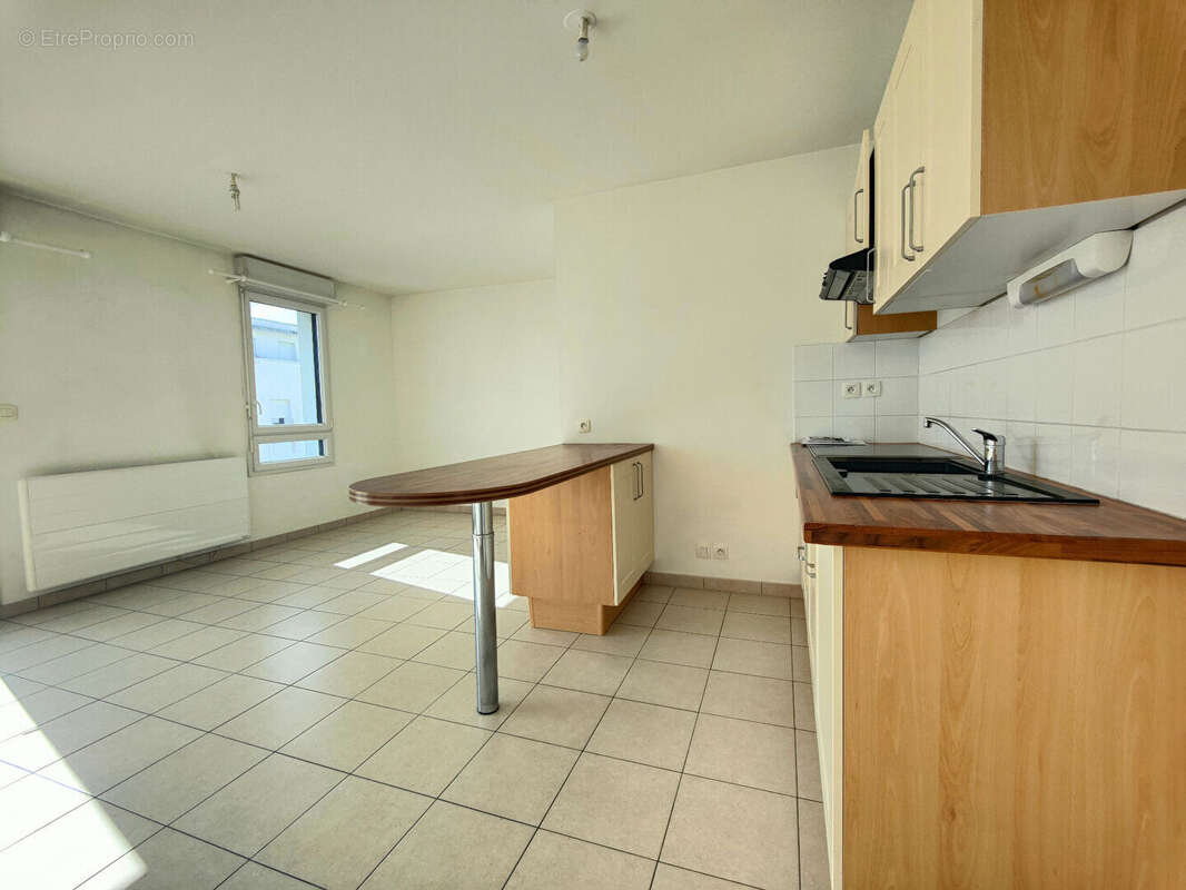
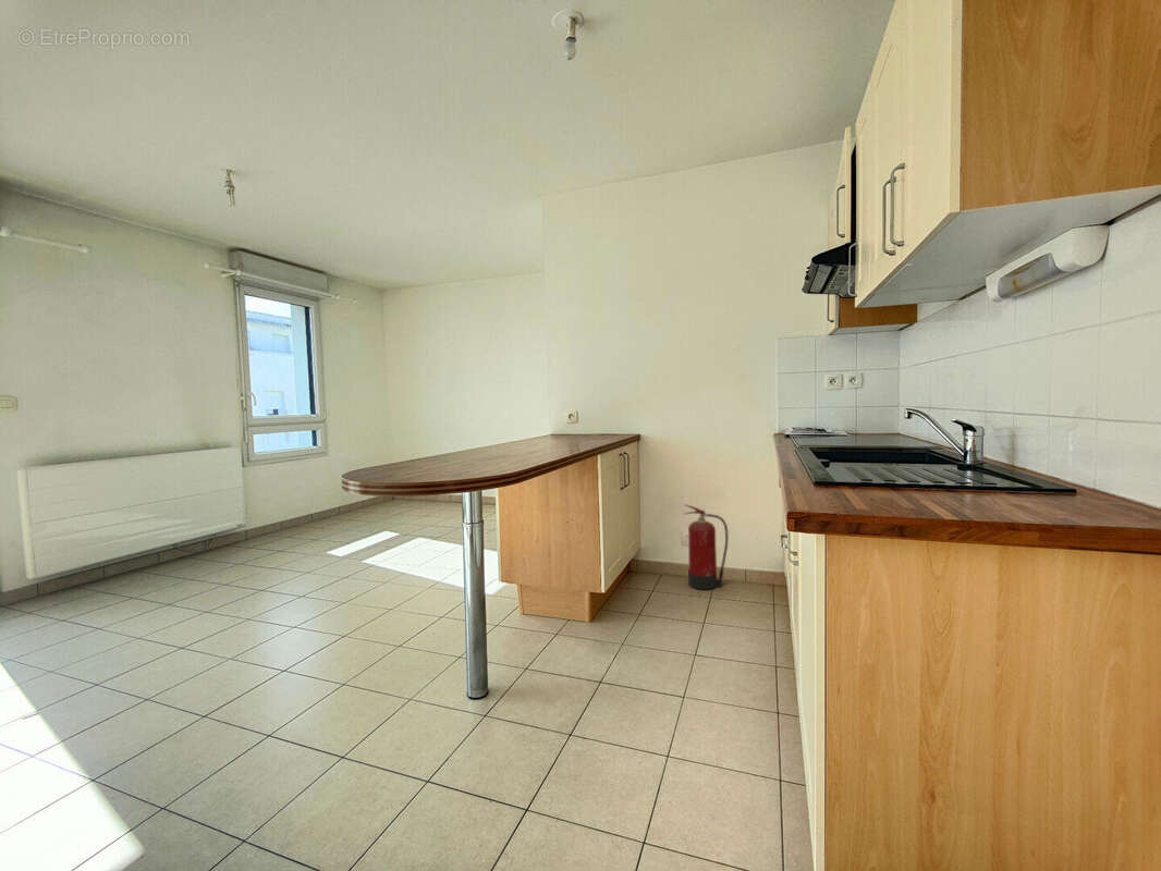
+ fire extinguisher [683,503,730,591]
